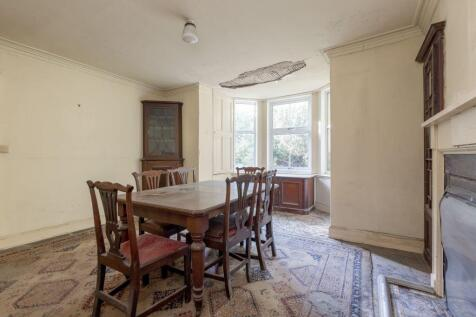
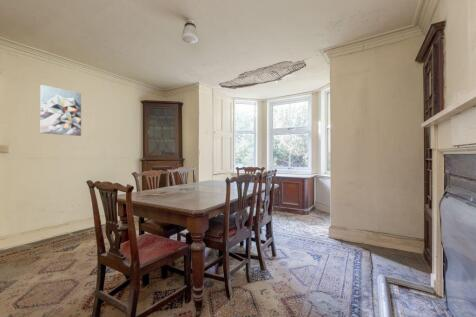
+ wall art [39,84,82,137]
